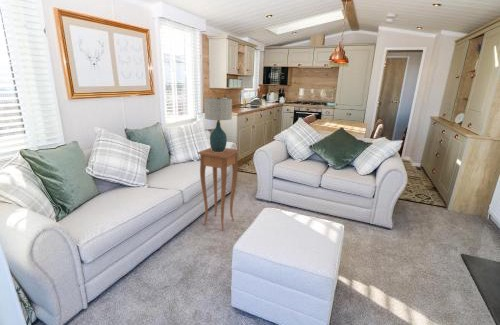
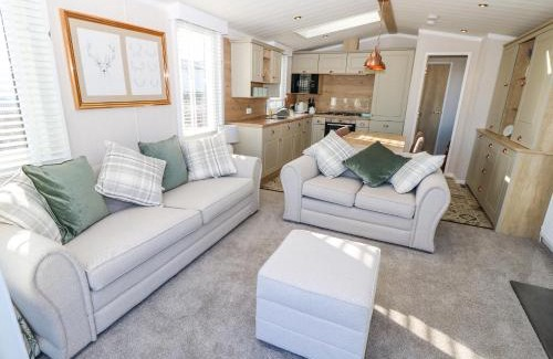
- table lamp [204,96,233,152]
- side table [197,147,241,231]
